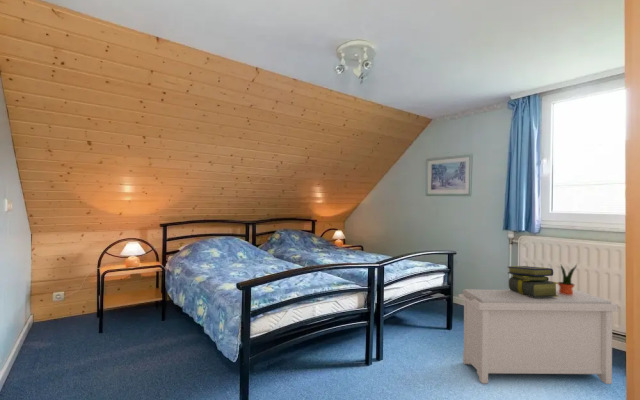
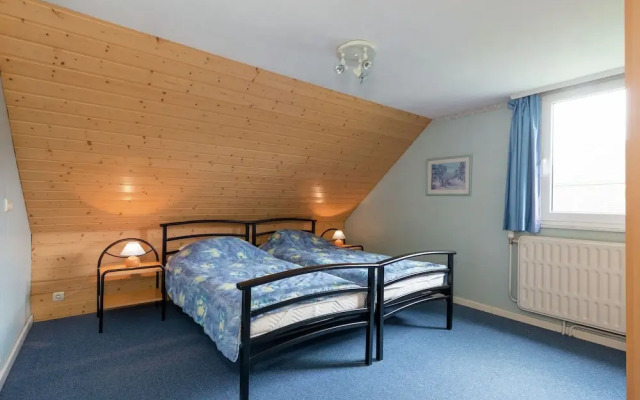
- potted plant [557,263,578,295]
- stack of books [507,265,558,297]
- bench [458,288,619,385]
